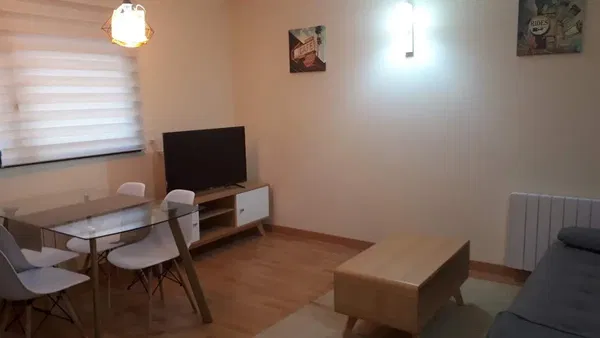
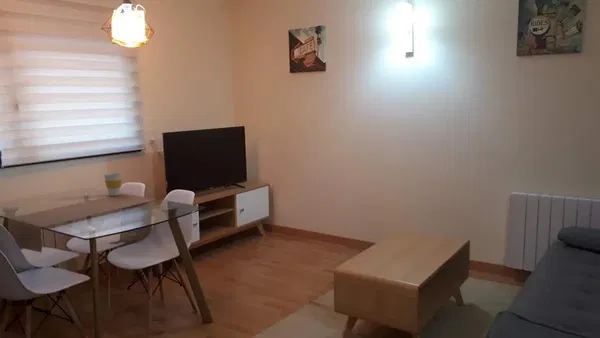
+ cup [103,172,123,197]
